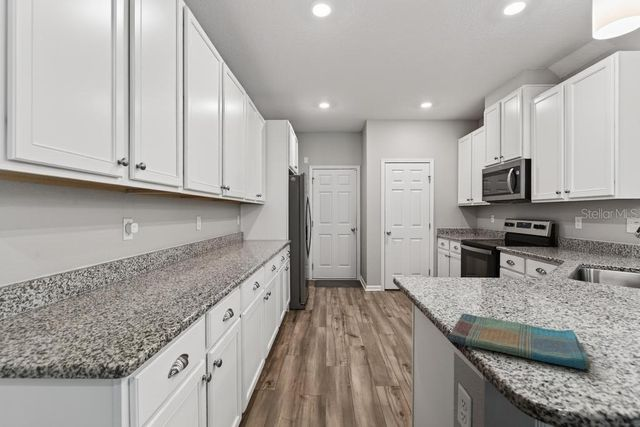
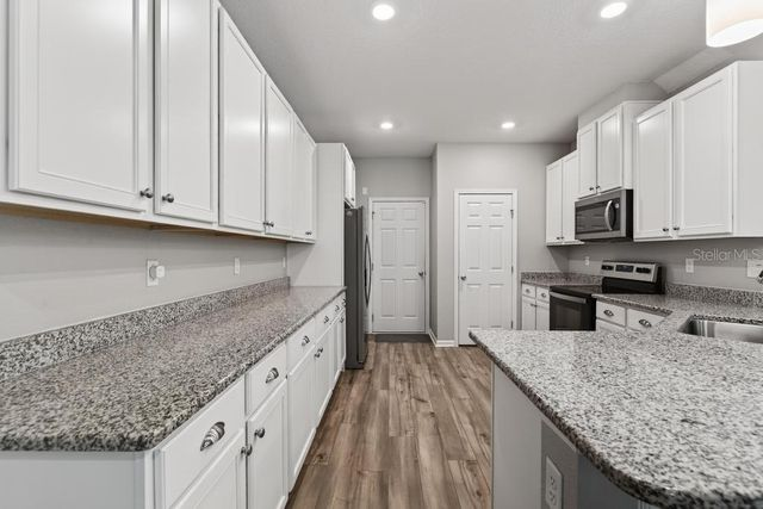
- dish towel [448,313,591,371]
